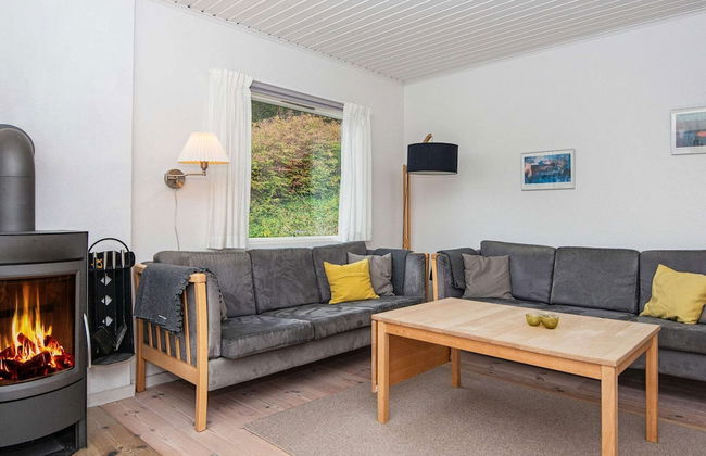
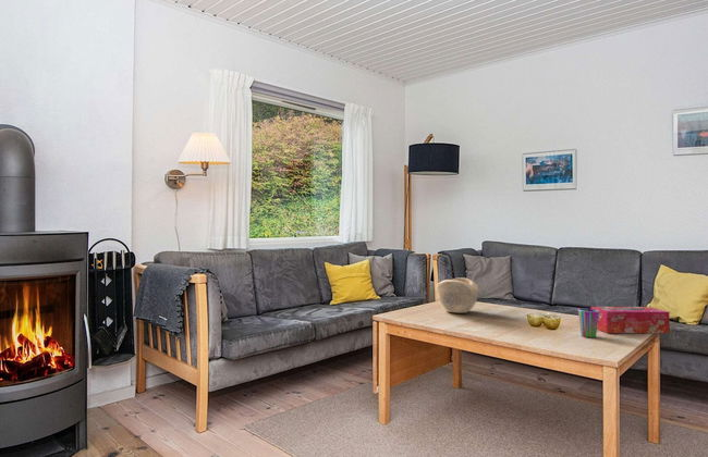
+ decorative bowl [435,277,479,313]
+ tissue box [590,306,671,334]
+ cup [577,308,600,338]
